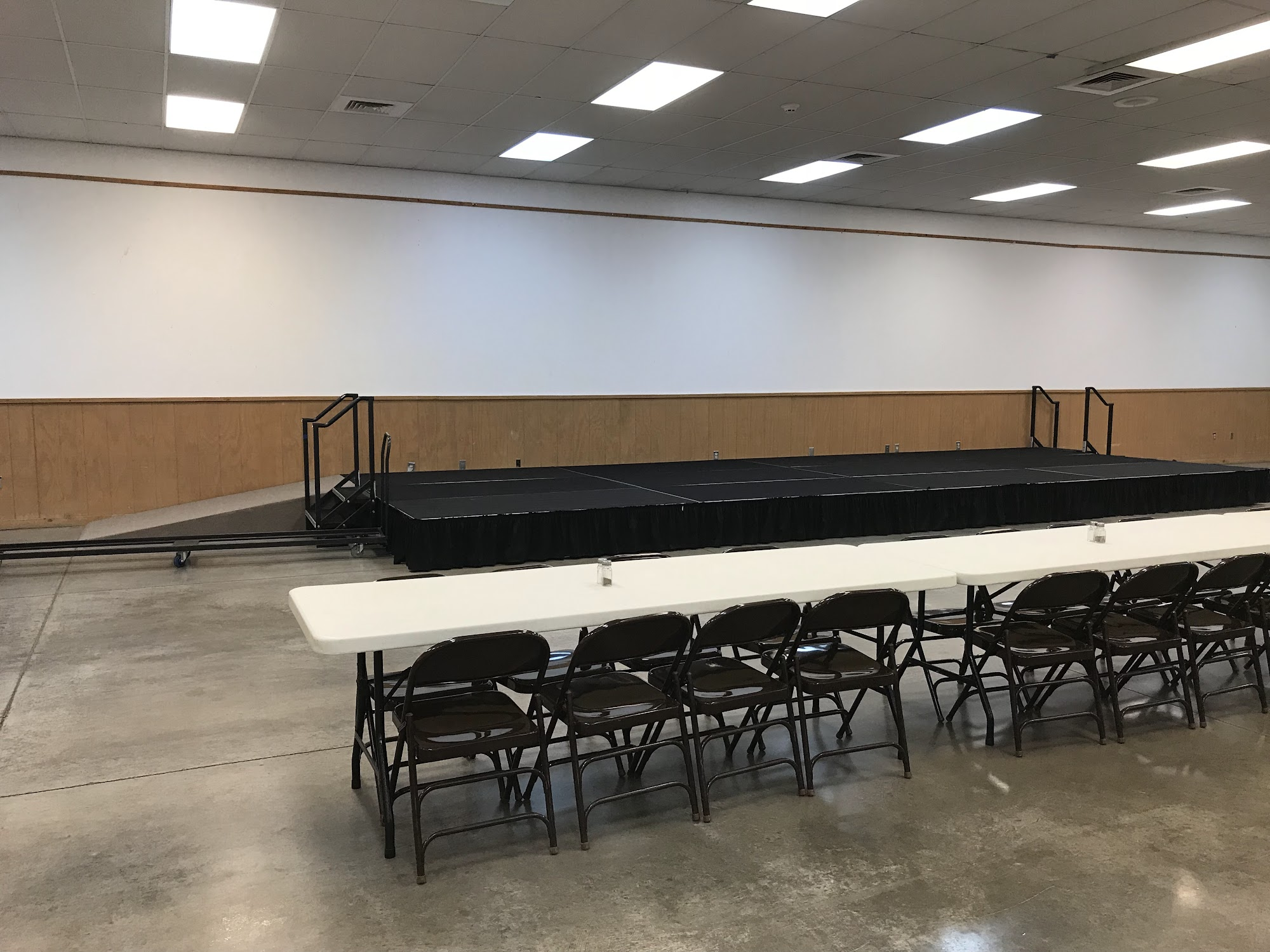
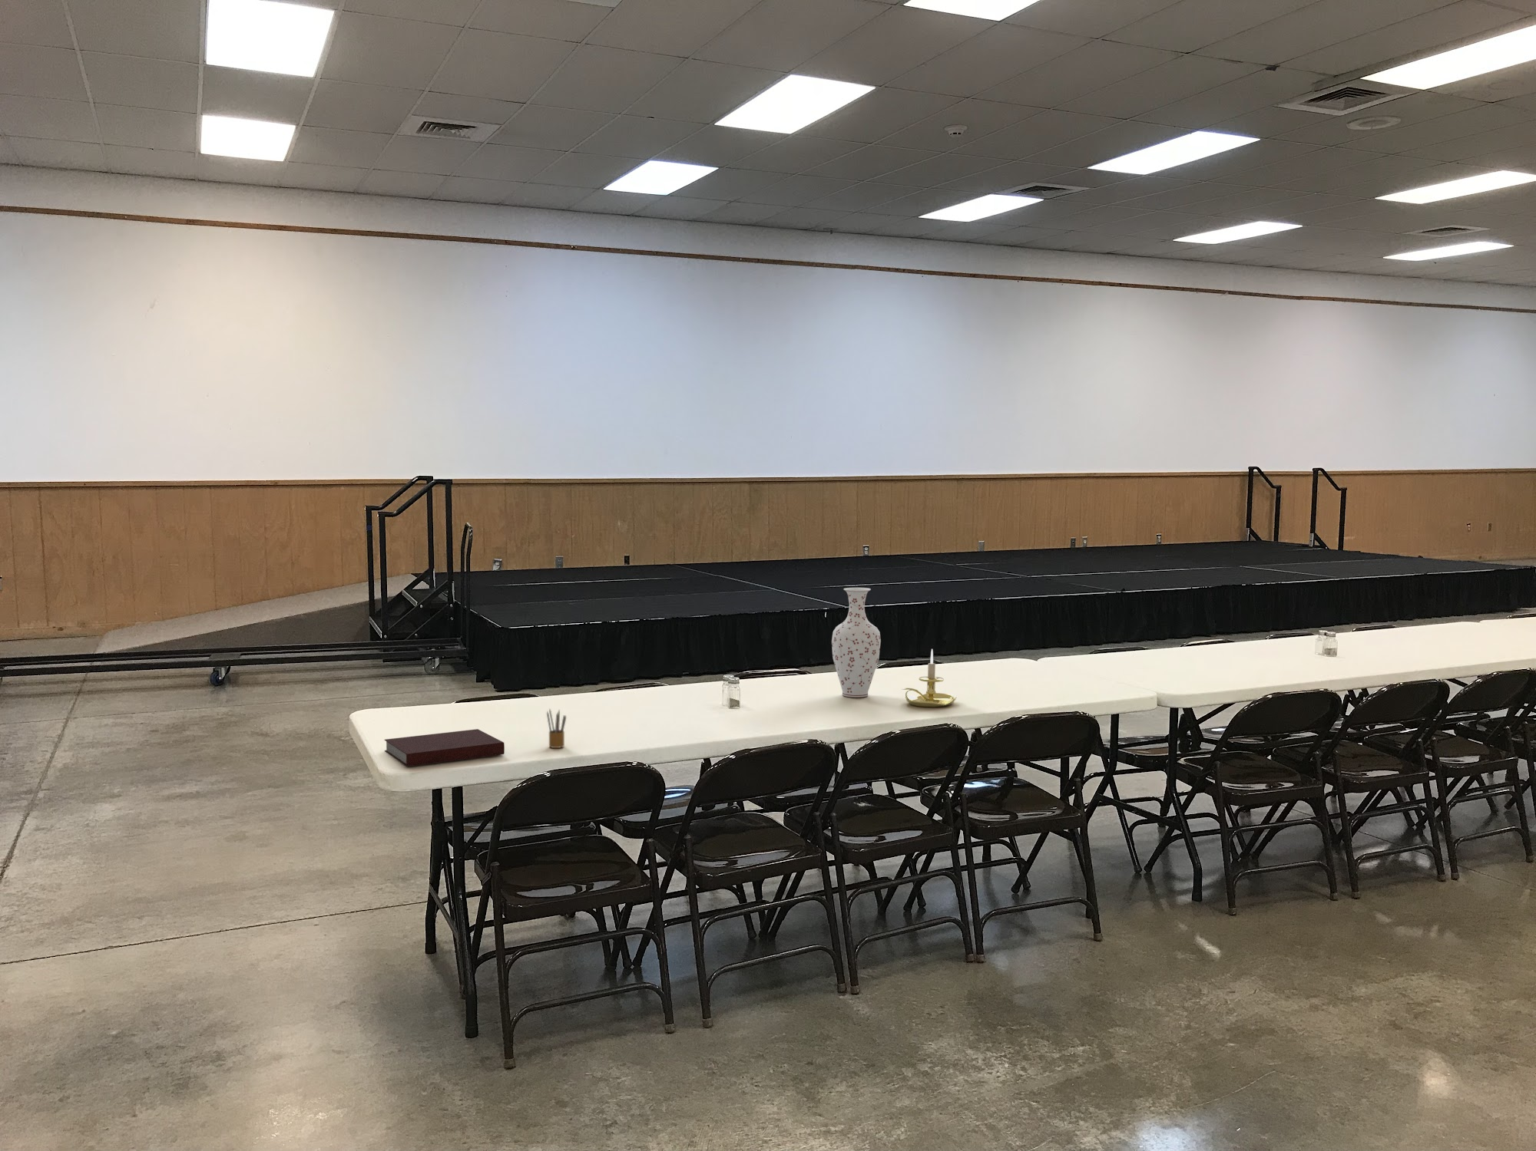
+ candle holder [901,648,957,707]
+ pencil box [545,707,567,748]
+ notebook [385,728,506,768]
+ vase [831,588,882,699]
